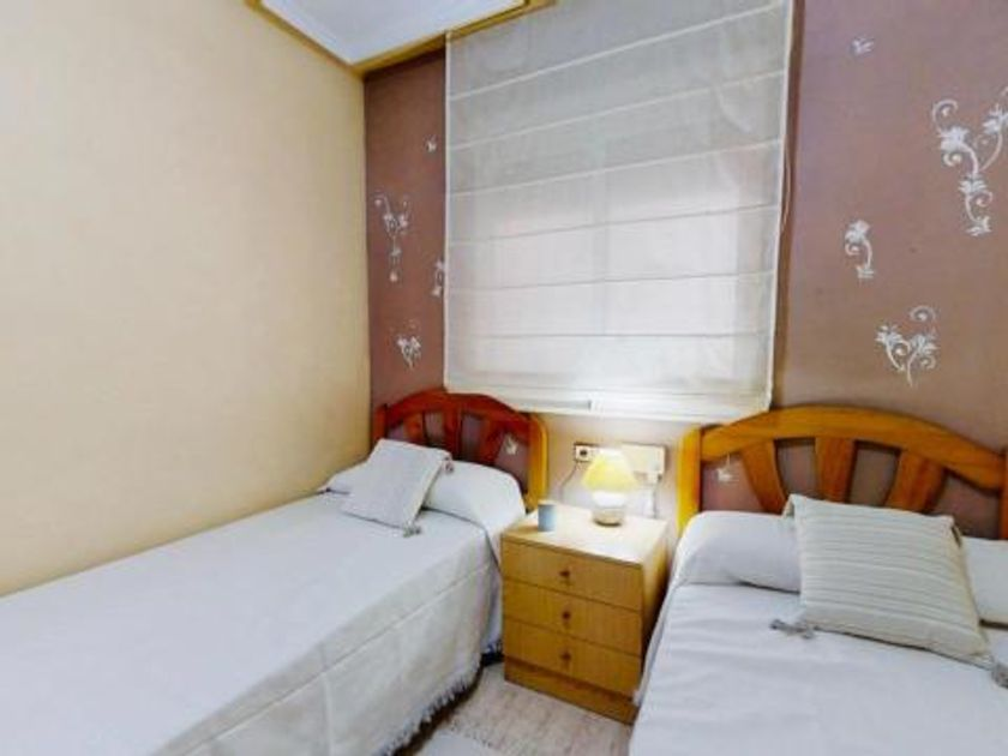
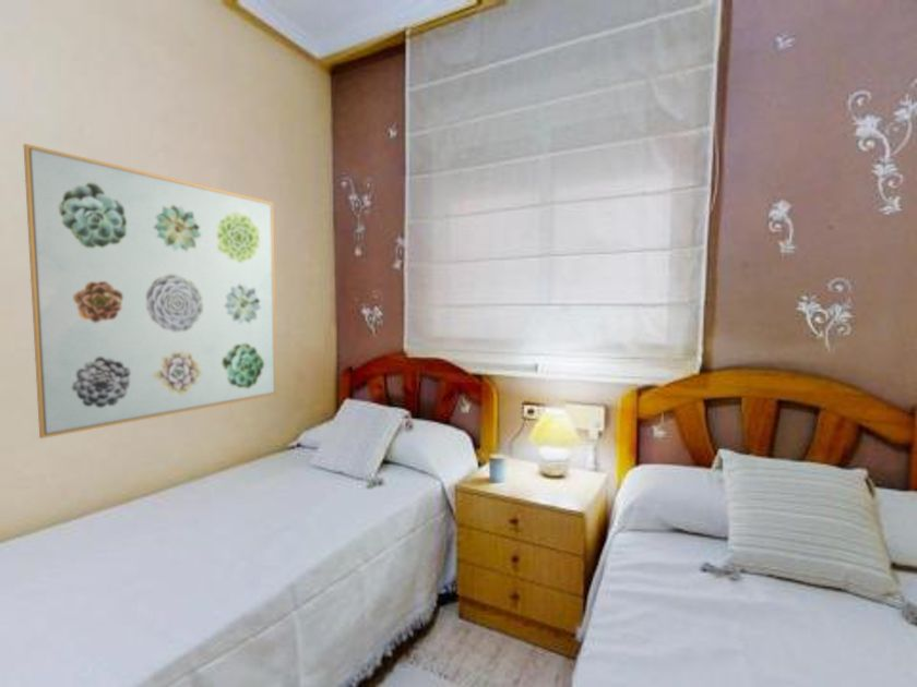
+ wall art [23,143,277,439]
